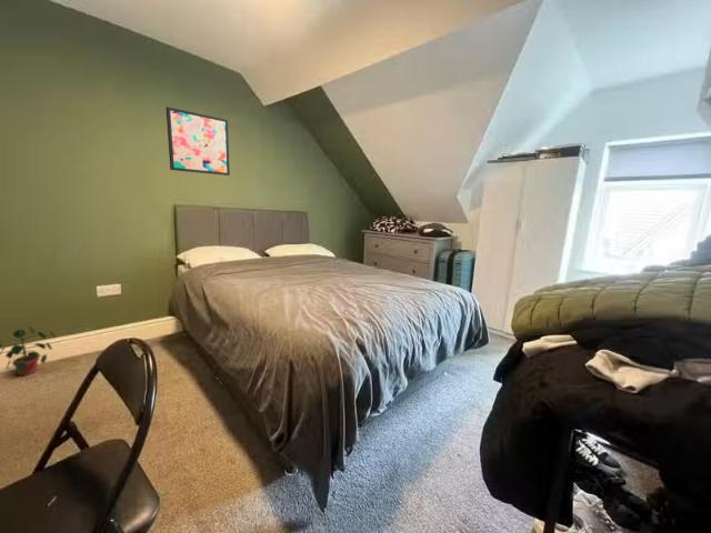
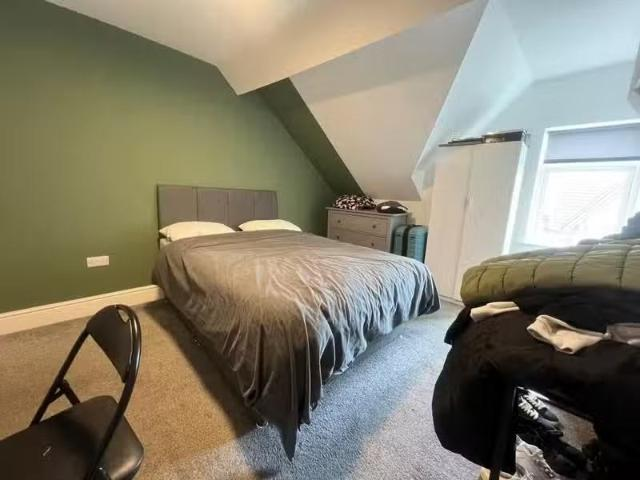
- potted plant [0,325,57,376]
- wall art [166,105,231,177]
